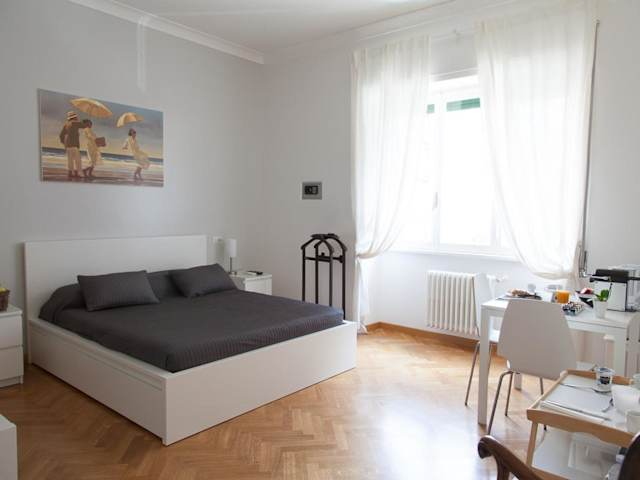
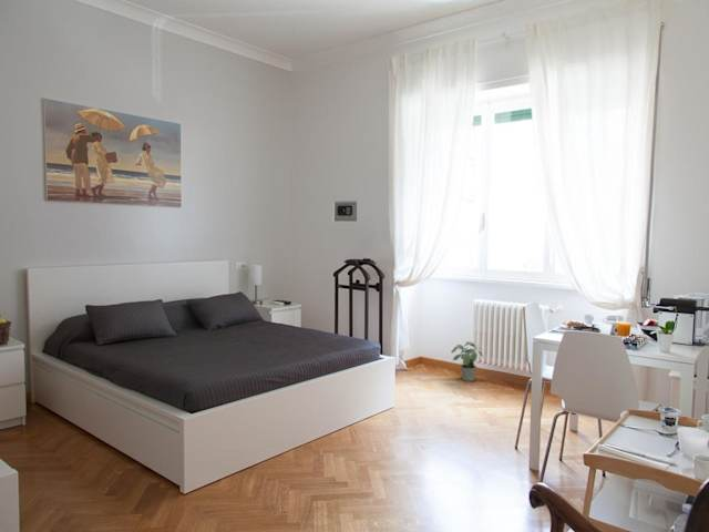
+ potted plant [451,341,484,382]
